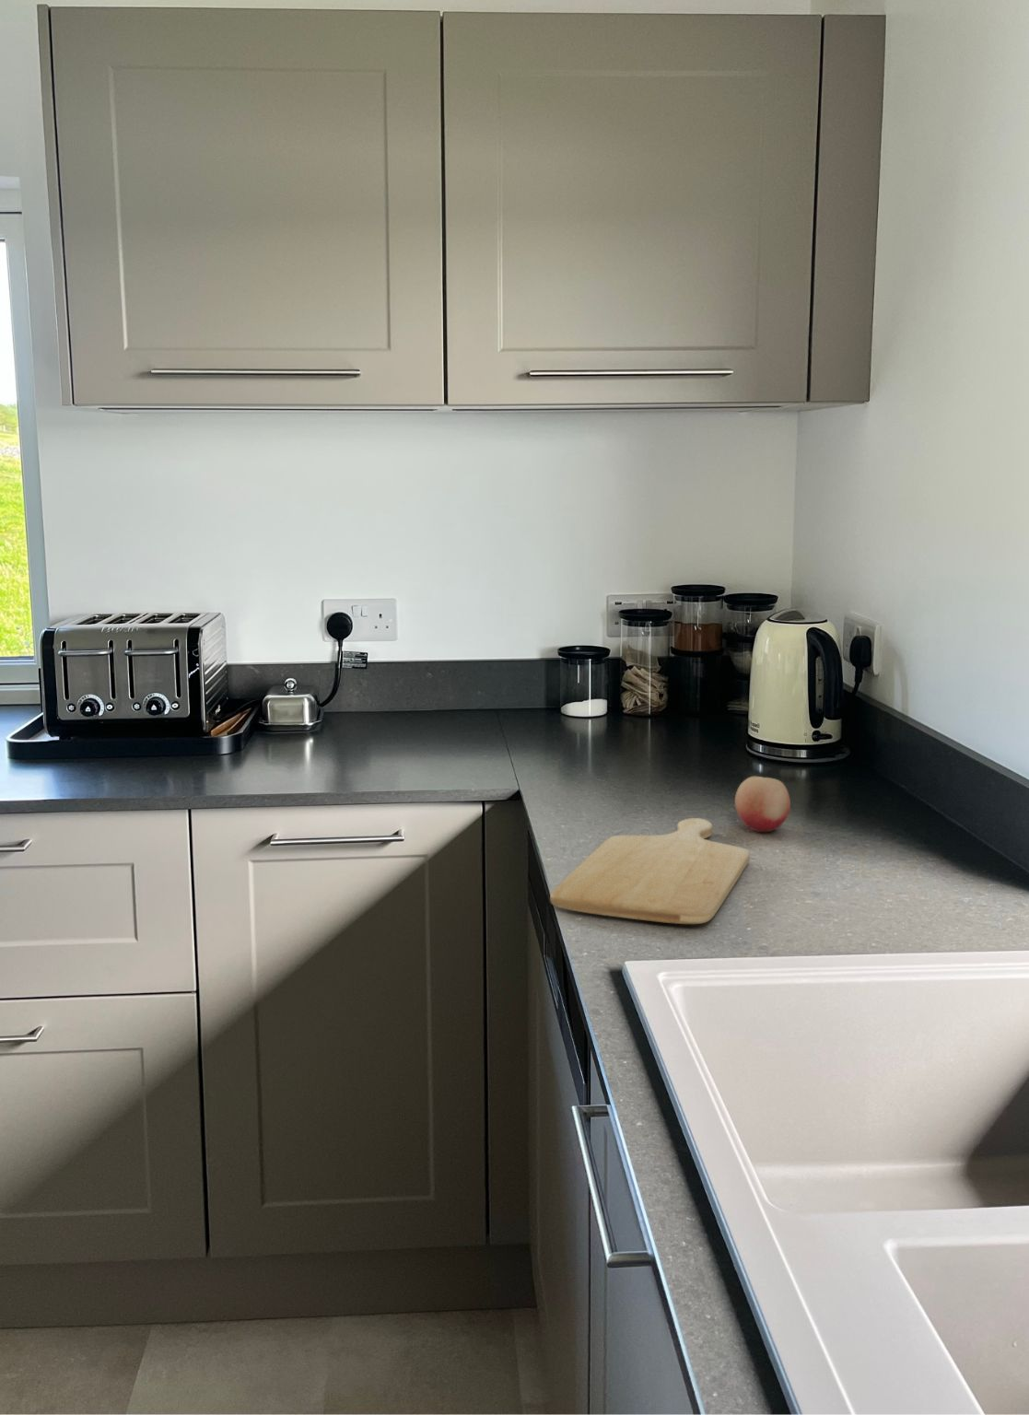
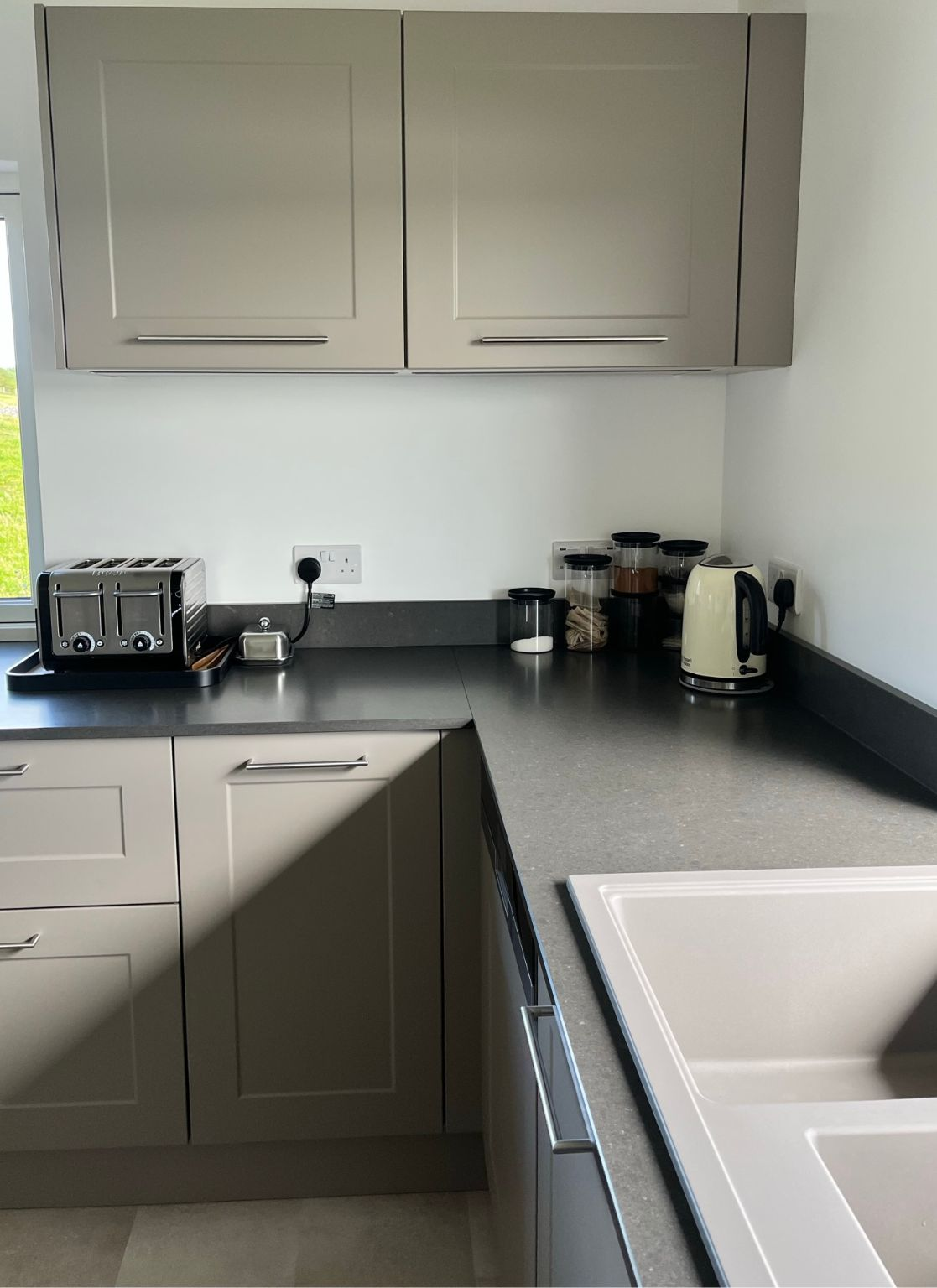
- fruit [735,776,792,833]
- chopping board [549,817,751,925]
